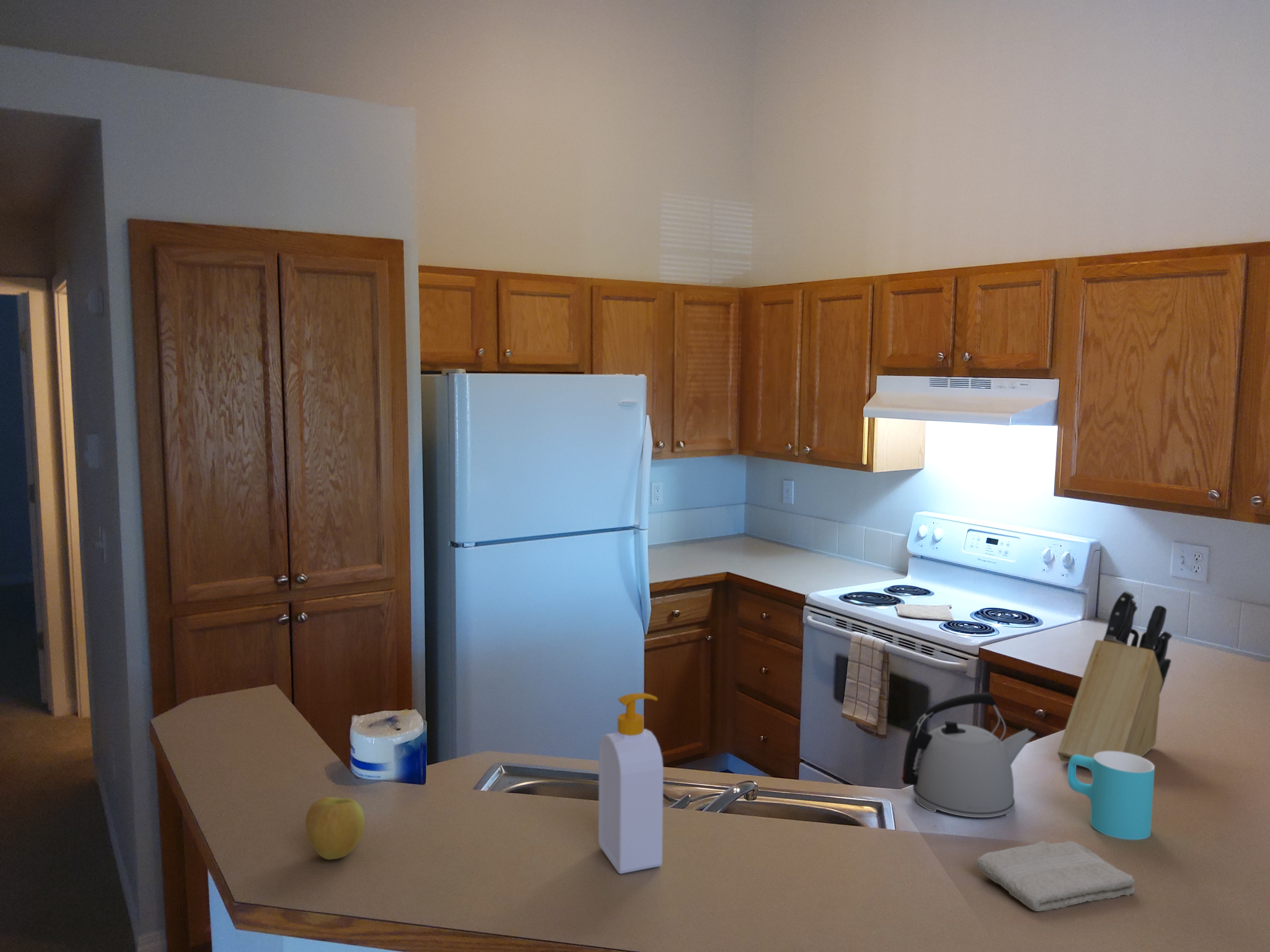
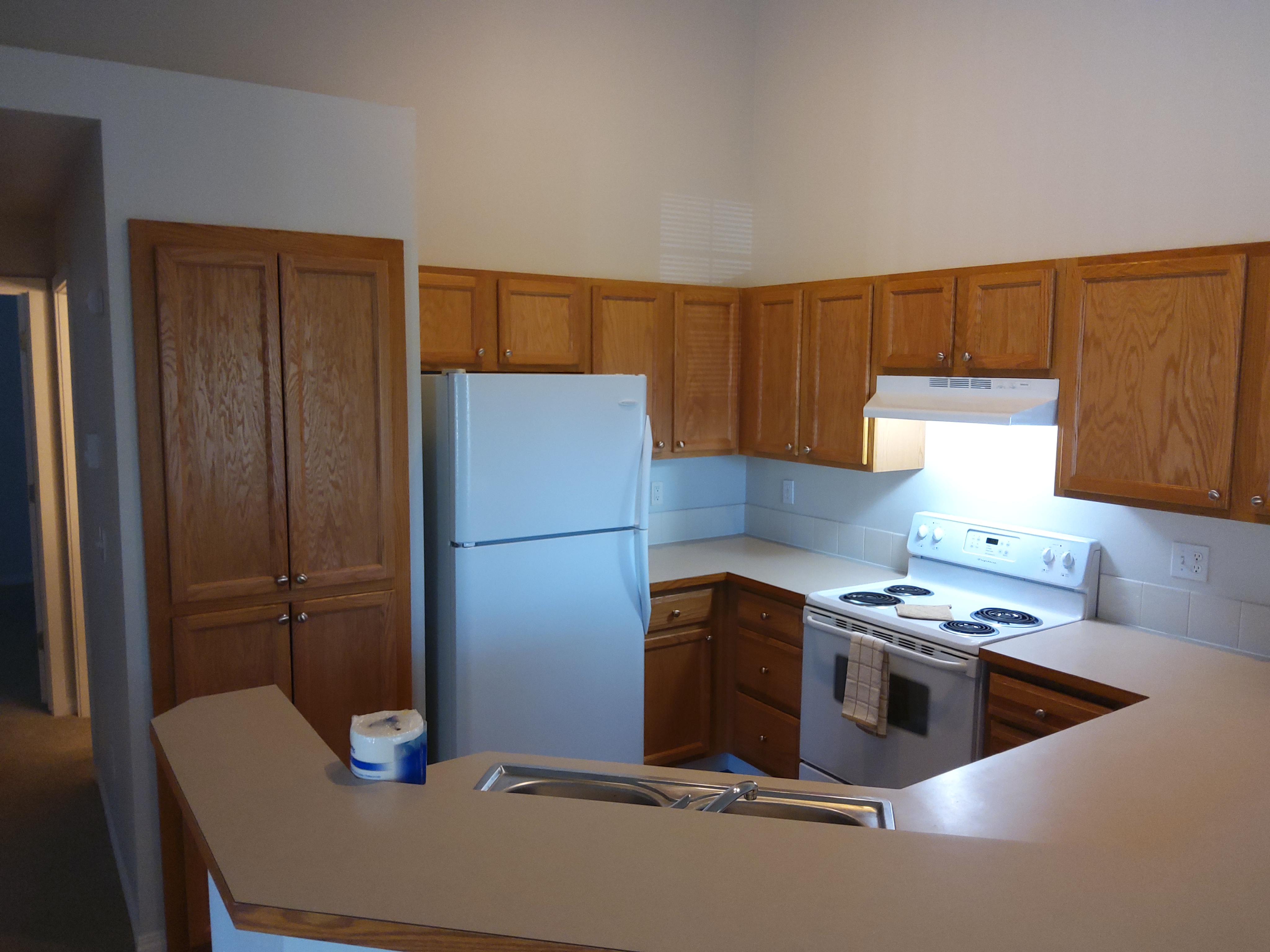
- apple [305,797,365,860]
- knife block [1057,591,1173,768]
- cup [1067,751,1155,840]
- washcloth [975,841,1135,912]
- soap bottle [598,693,664,874]
- kettle [901,692,1036,818]
